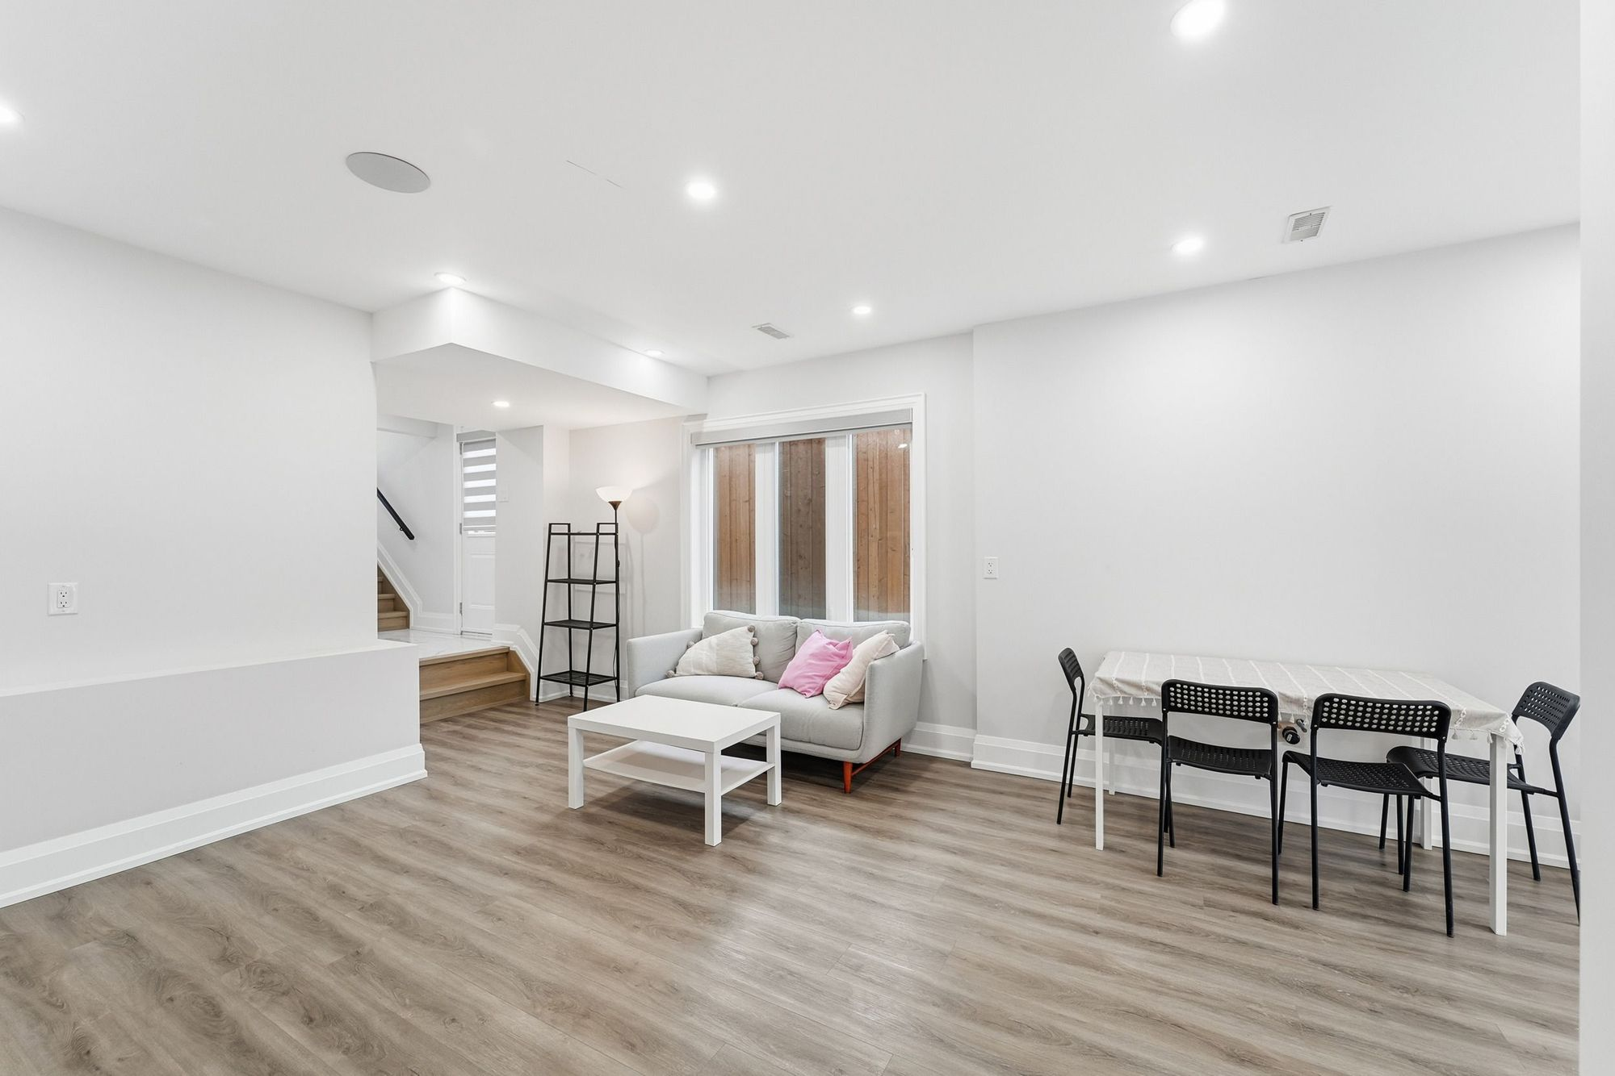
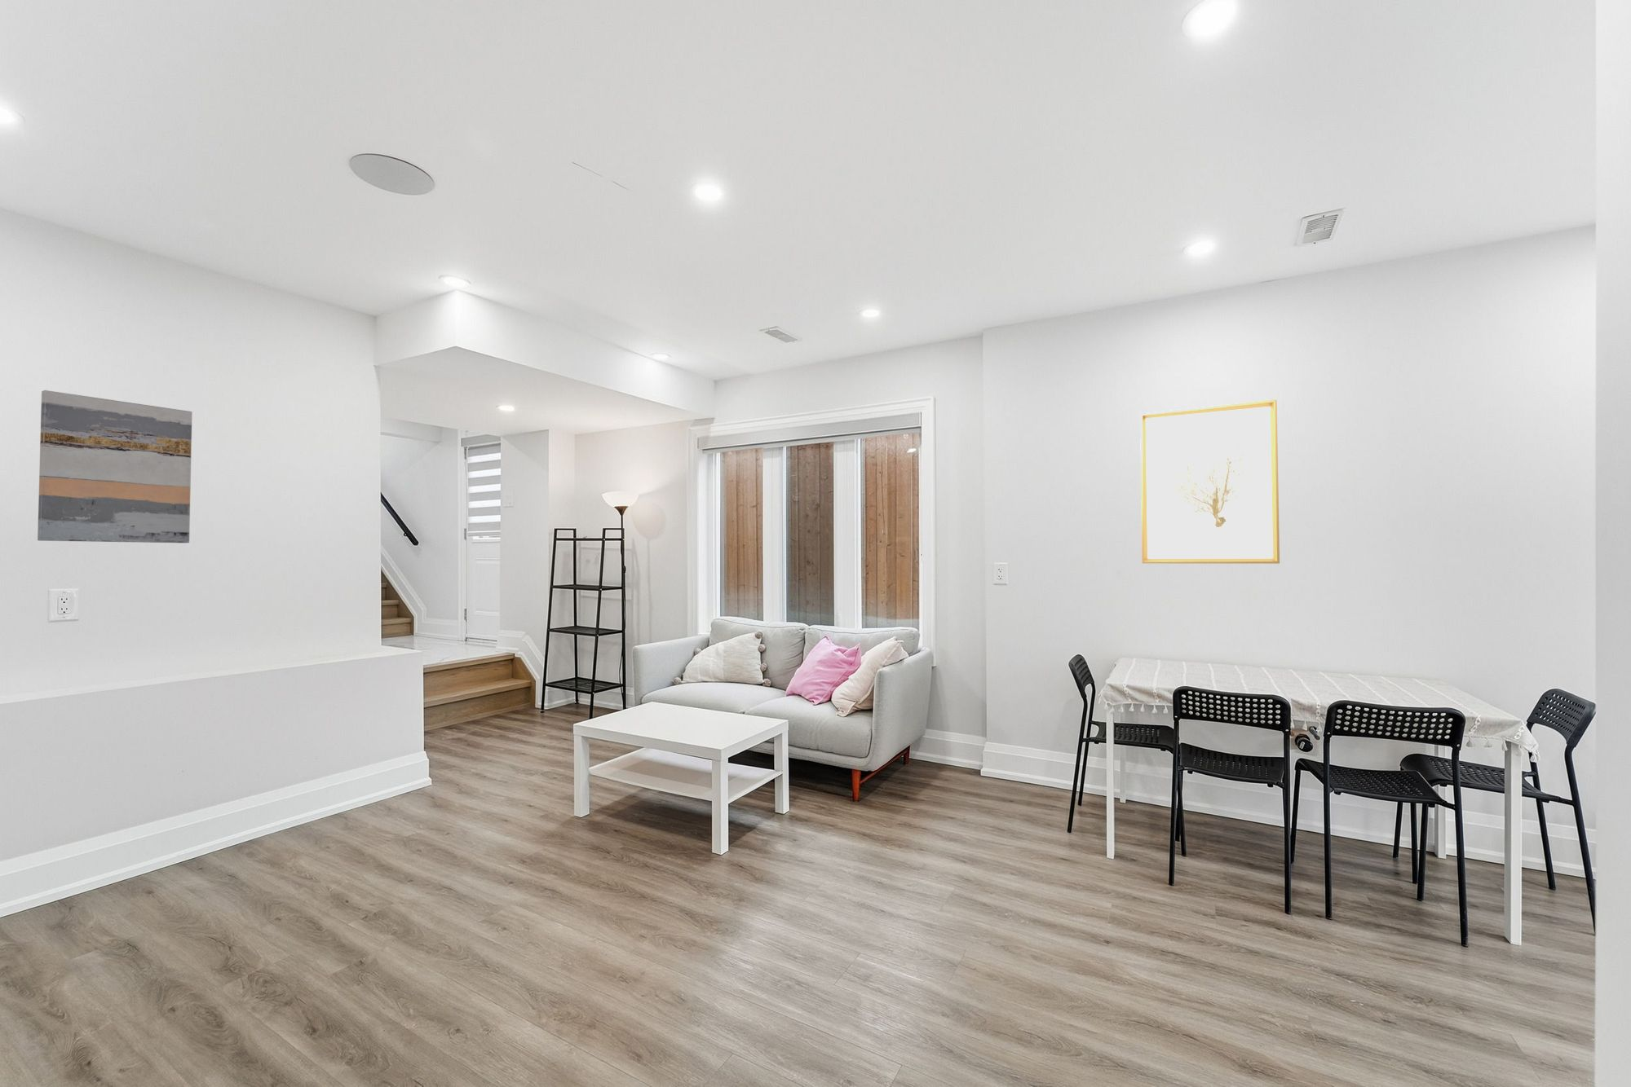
+ wall art [1140,399,1280,564]
+ wall art [36,389,193,544]
